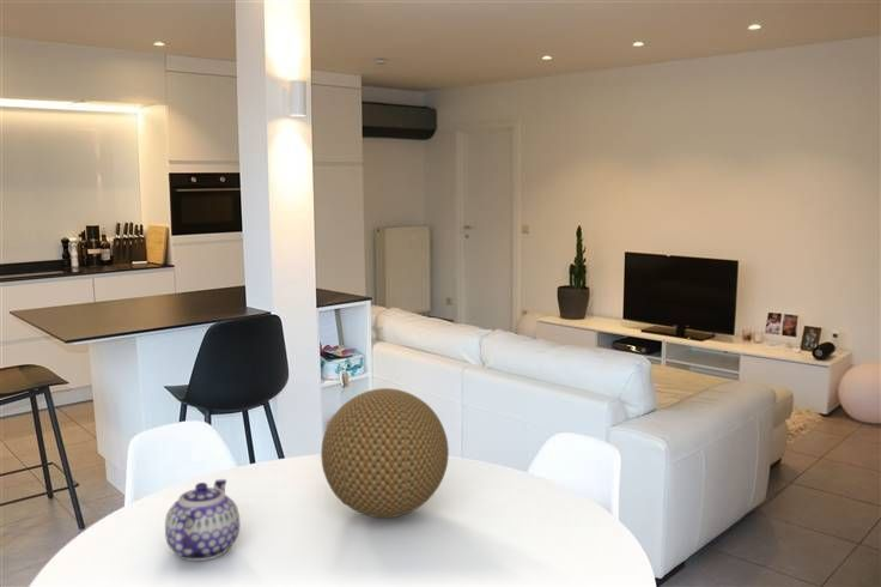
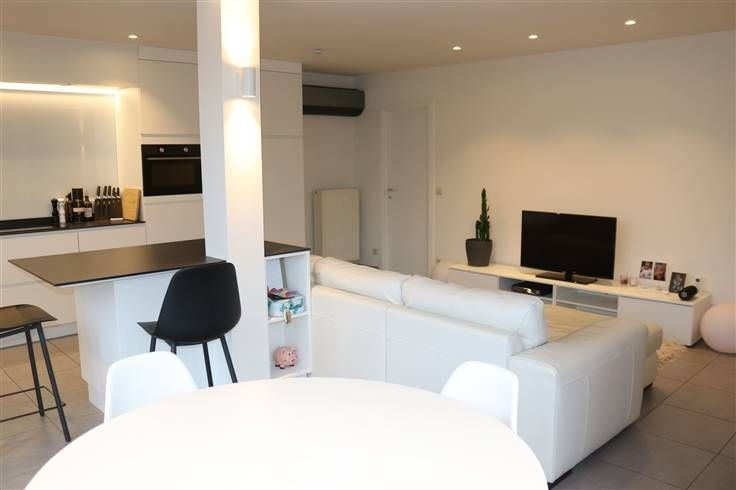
- teapot [164,478,241,562]
- decorative ball [320,387,450,519]
